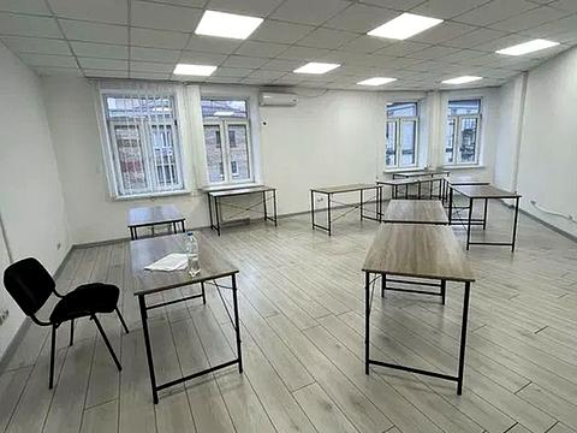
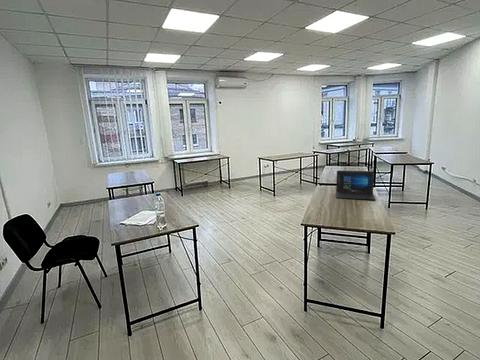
+ laptop [335,170,376,201]
